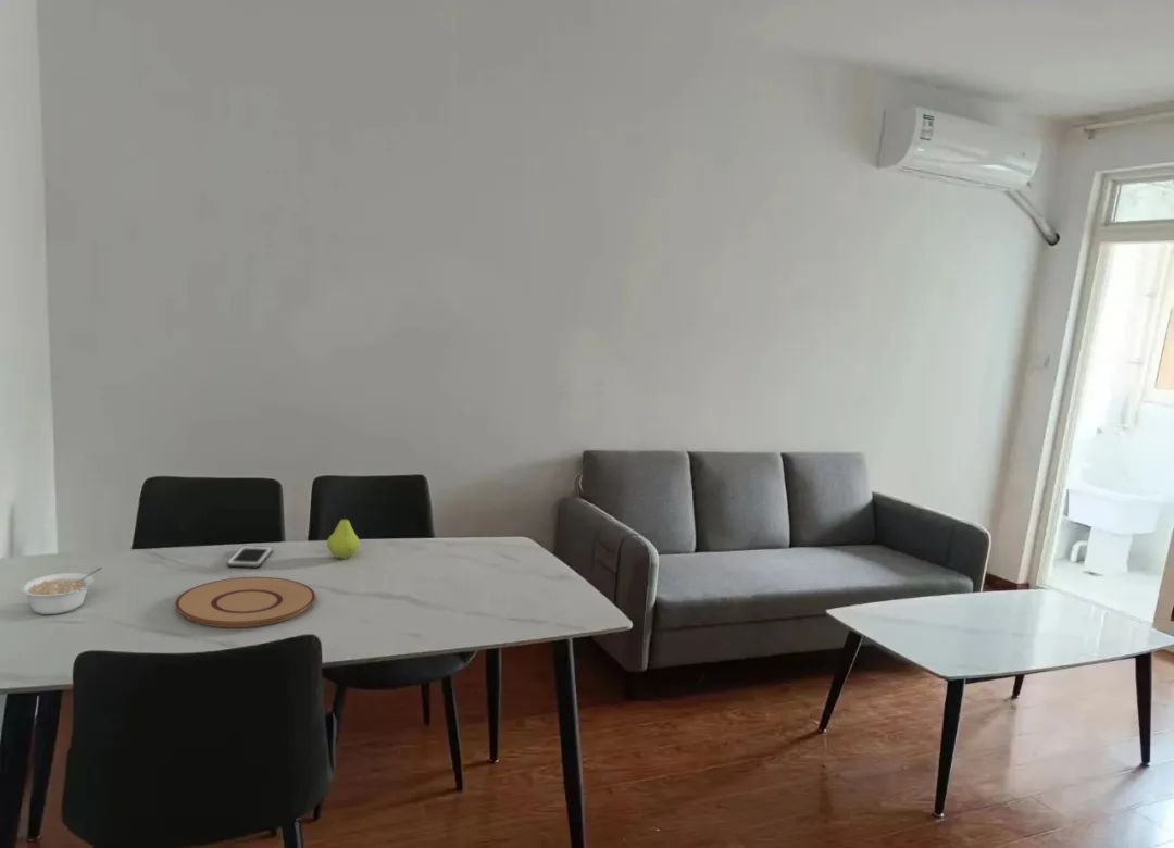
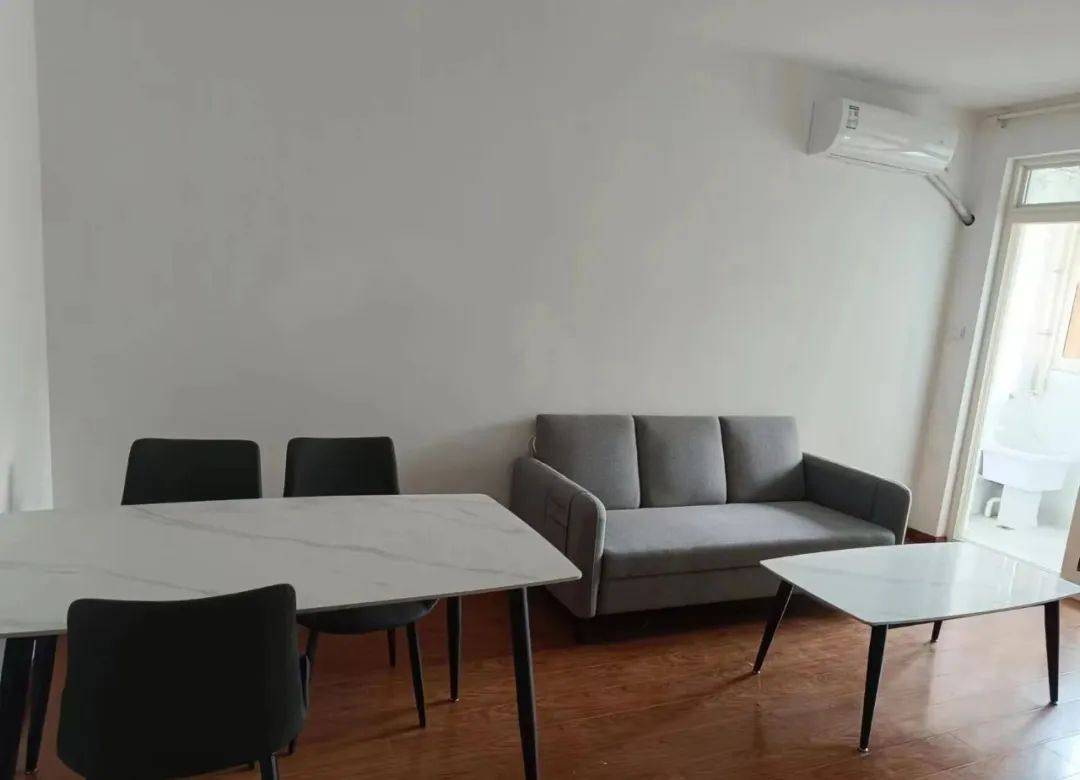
- cell phone [226,545,274,569]
- plate [174,576,316,628]
- fruit [326,512,361,560]
- legume [20,566,103,615]
